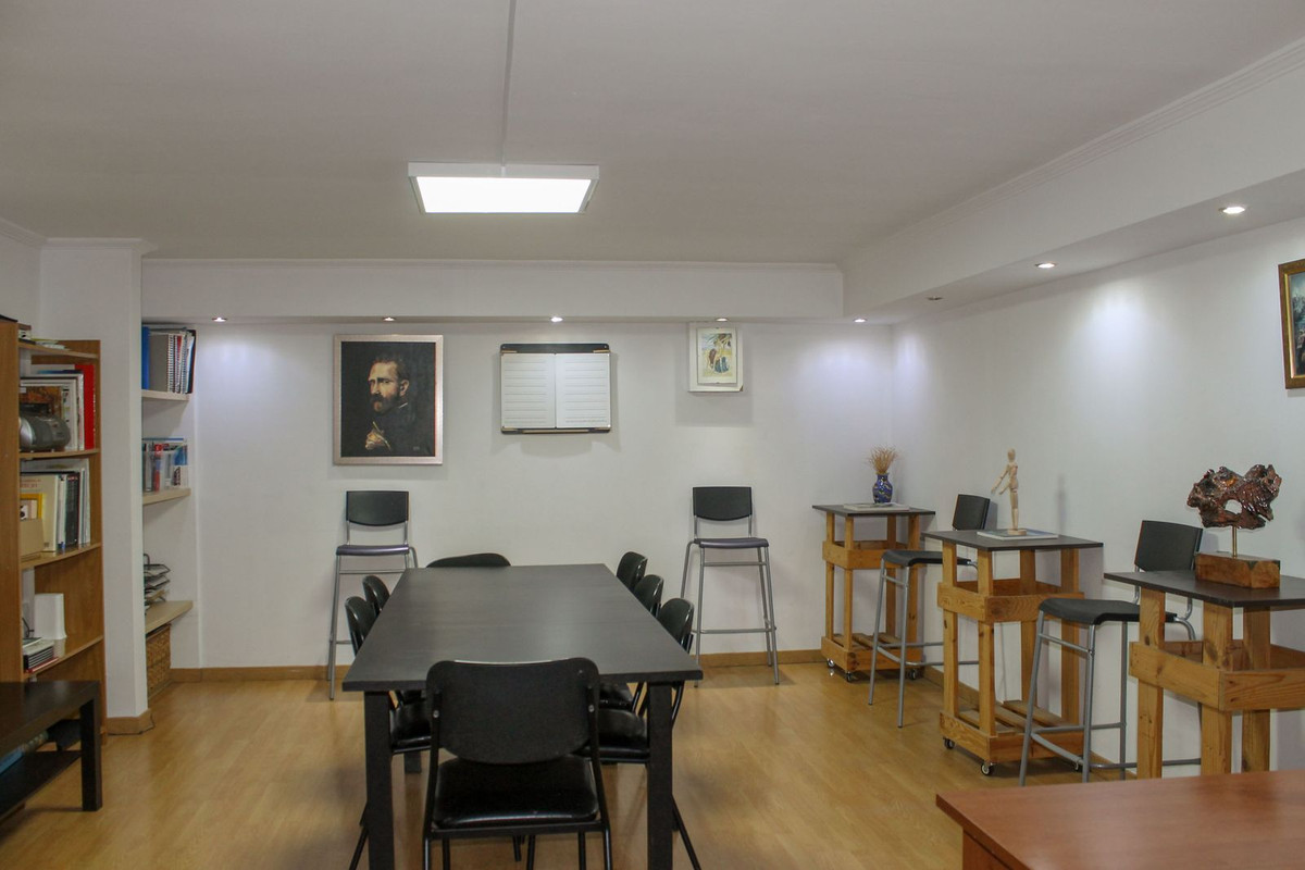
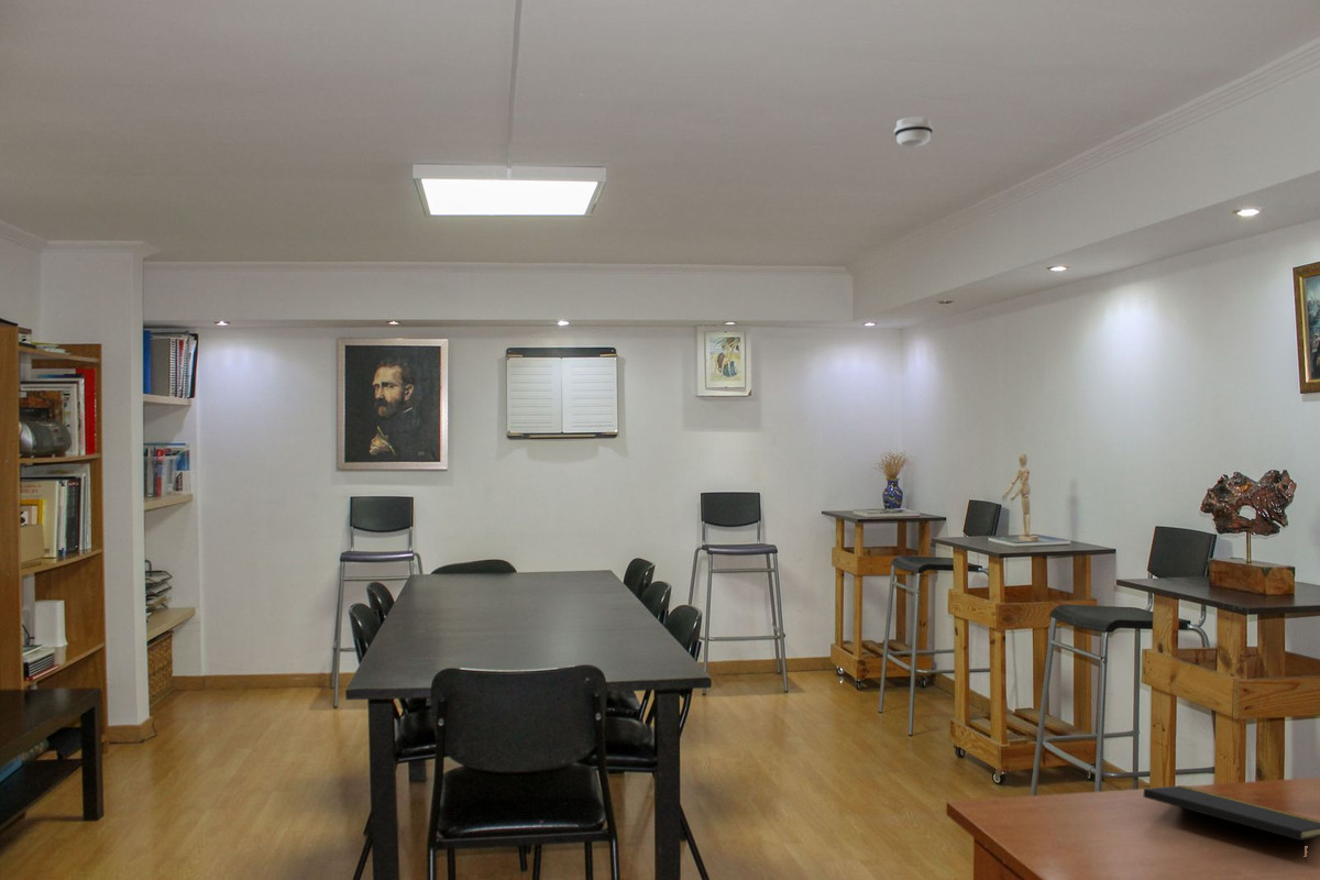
+ notepad [1143,784,1320,864]
+ smoke detector [893,116,934,148]
